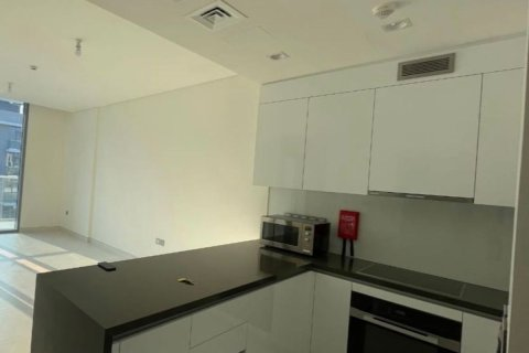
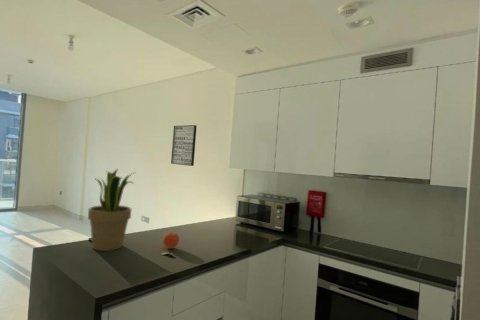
+ potted plant [87,167,136,252]
+ wall art [170,124,198,167]
+ fruit [162,232,180,250]
